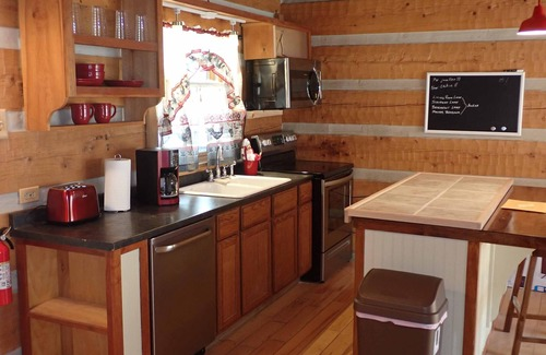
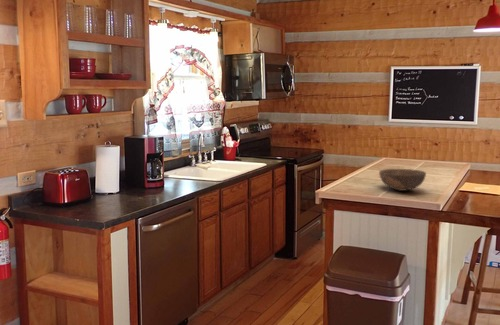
+ bowl [378,168,427,192]
